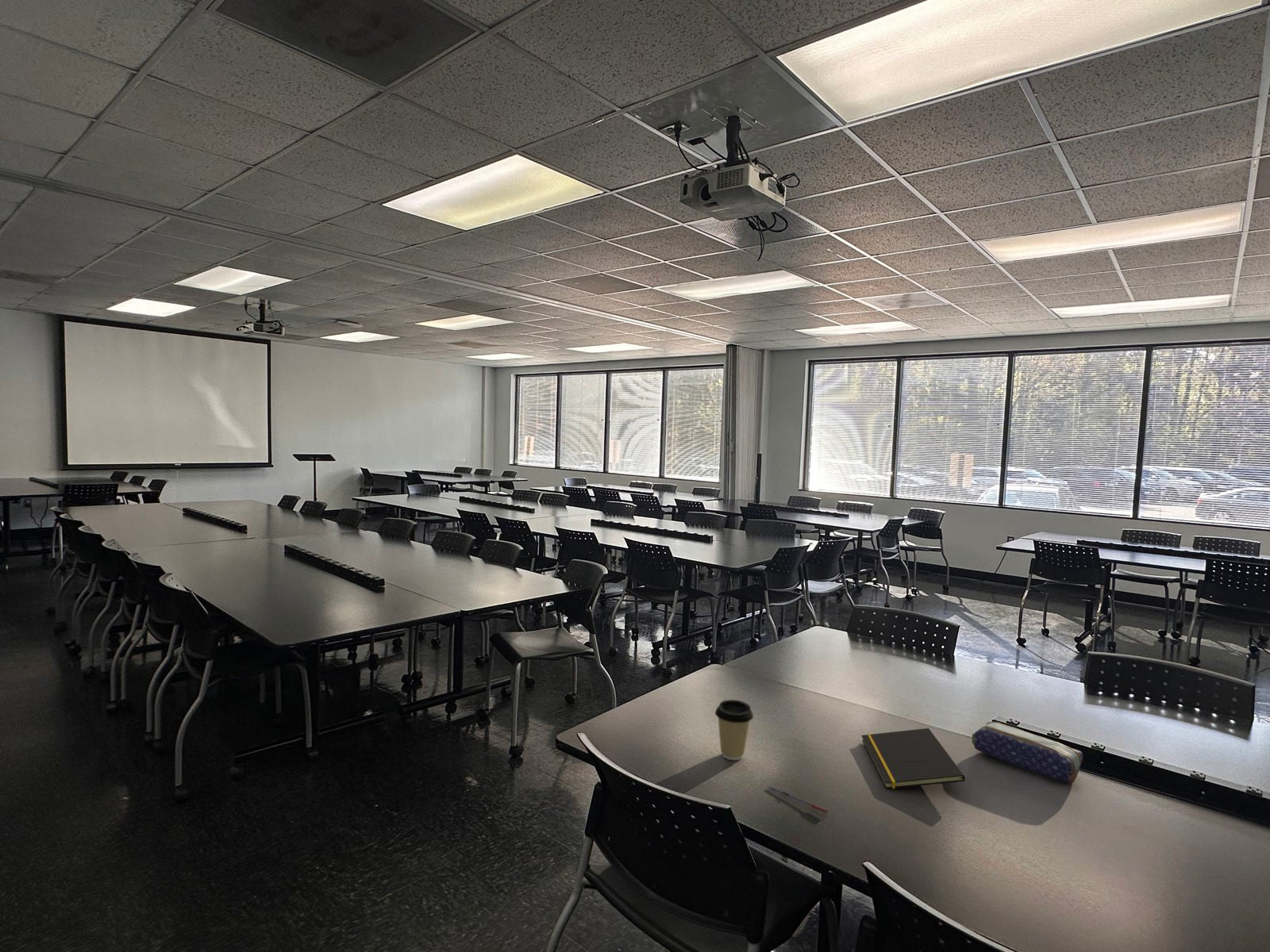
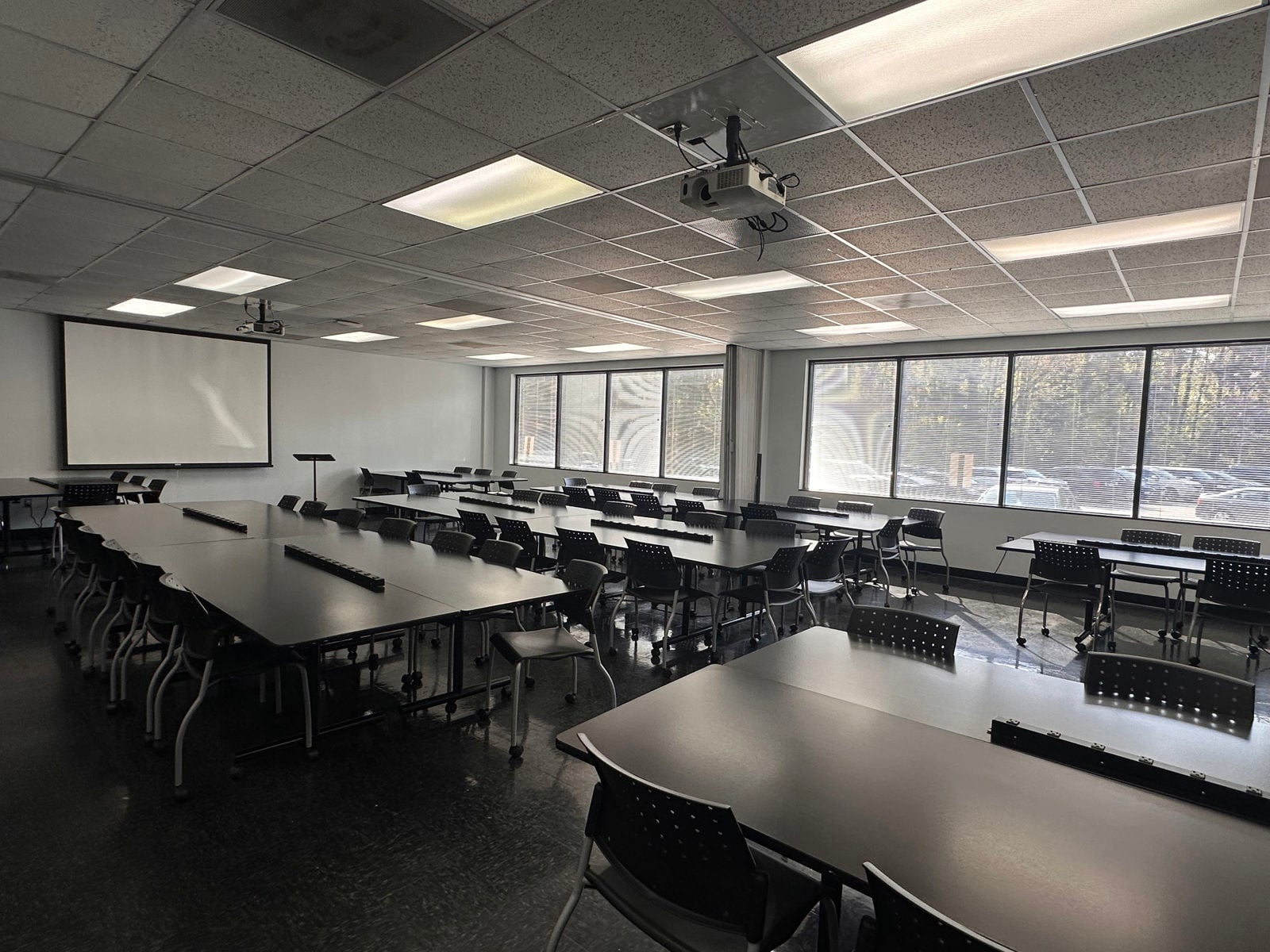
- notepad [860,727,966,789]
- pen [768,785,829,814]
- coffee cup [714,699,754,761]
- pencil case [972,721,1083,785]
